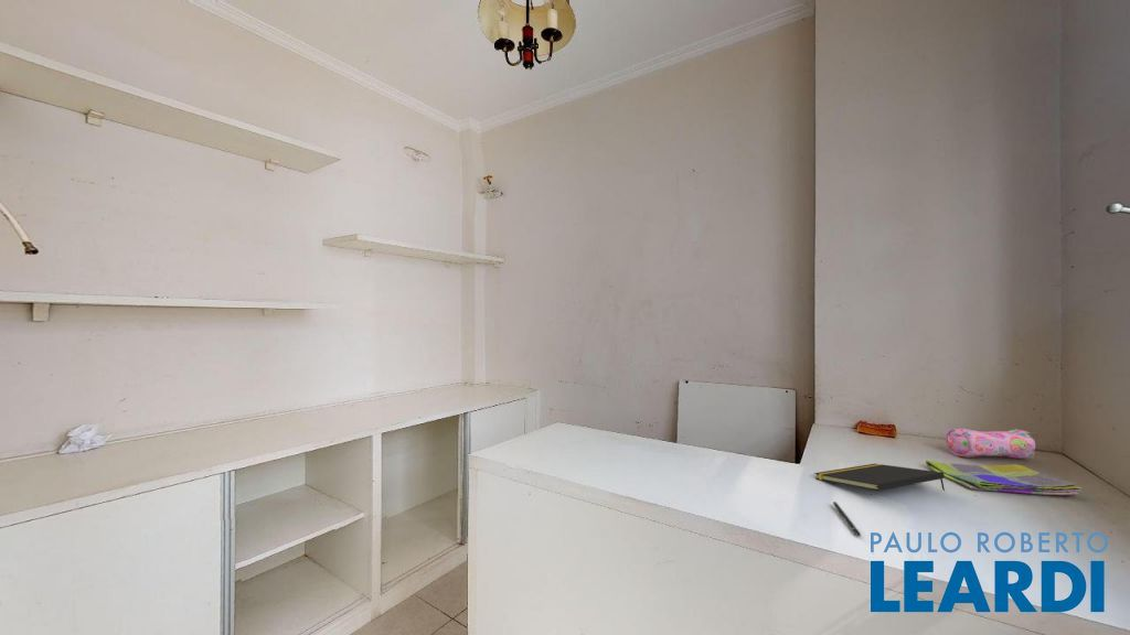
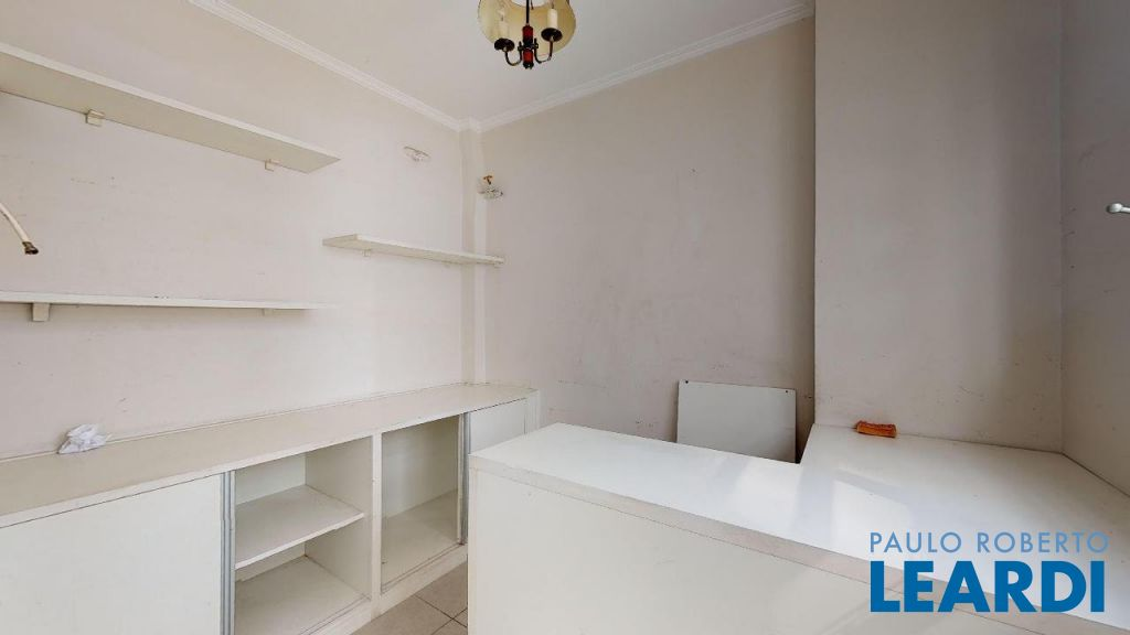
- notepad [813,463,946,492]
- dish towel [925,460,1083,496]
- pencil case [945,428,1036,460]
- pen [832,501,862,538]
